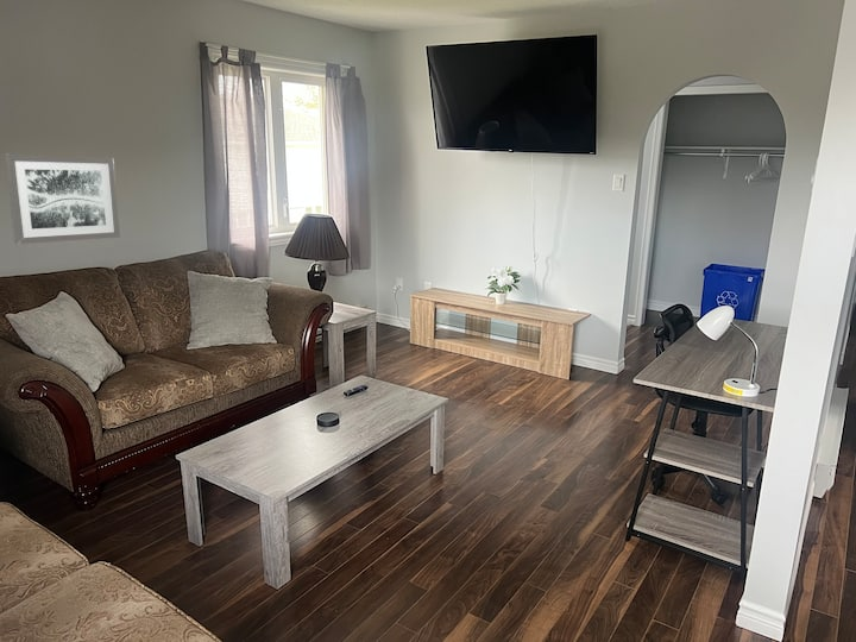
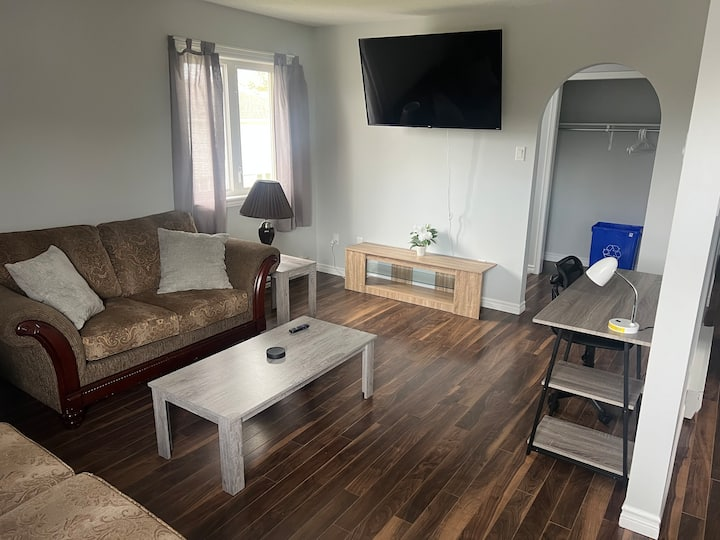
- wall art [4,153,121,245]
